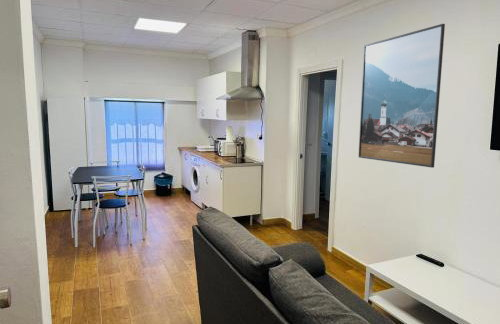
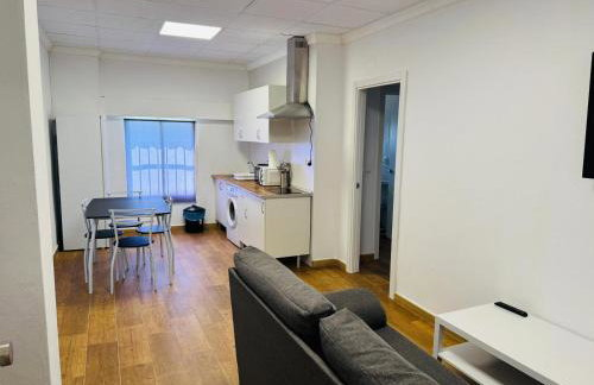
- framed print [358,23,446,169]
